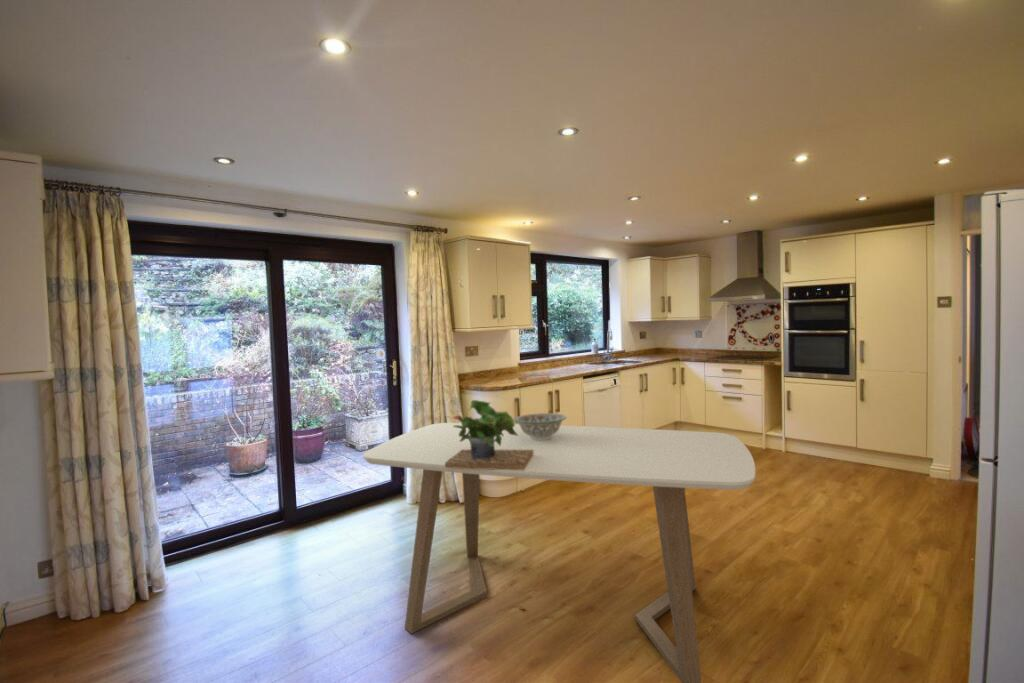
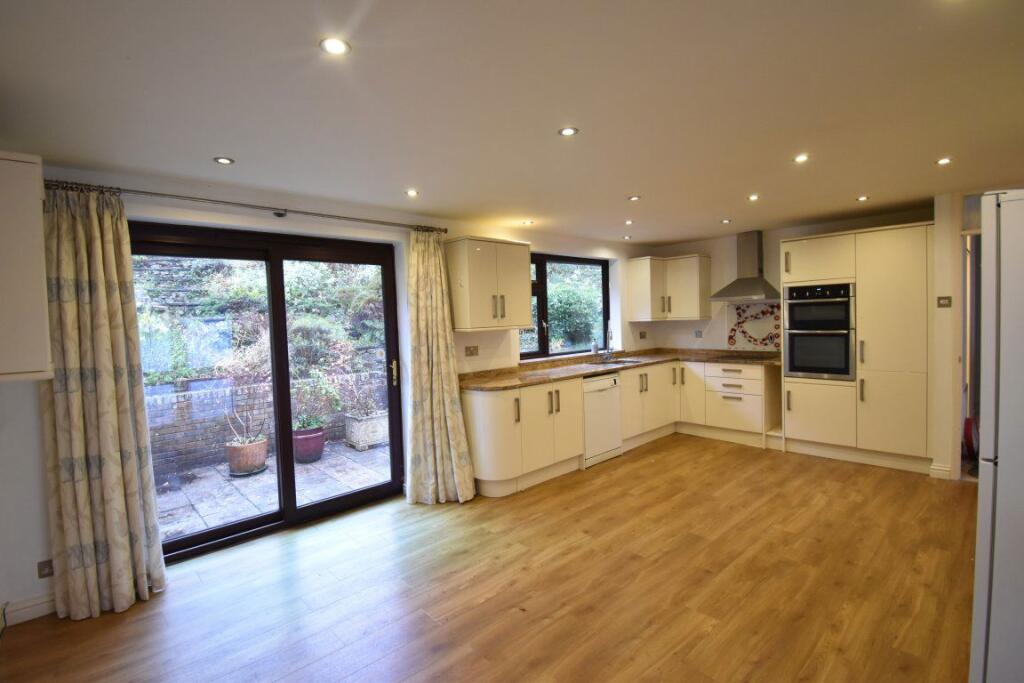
- potted plant [445,399,533,470]
- decorative bowl [513,412,567,440]
- dining table [362,422,756,683]
